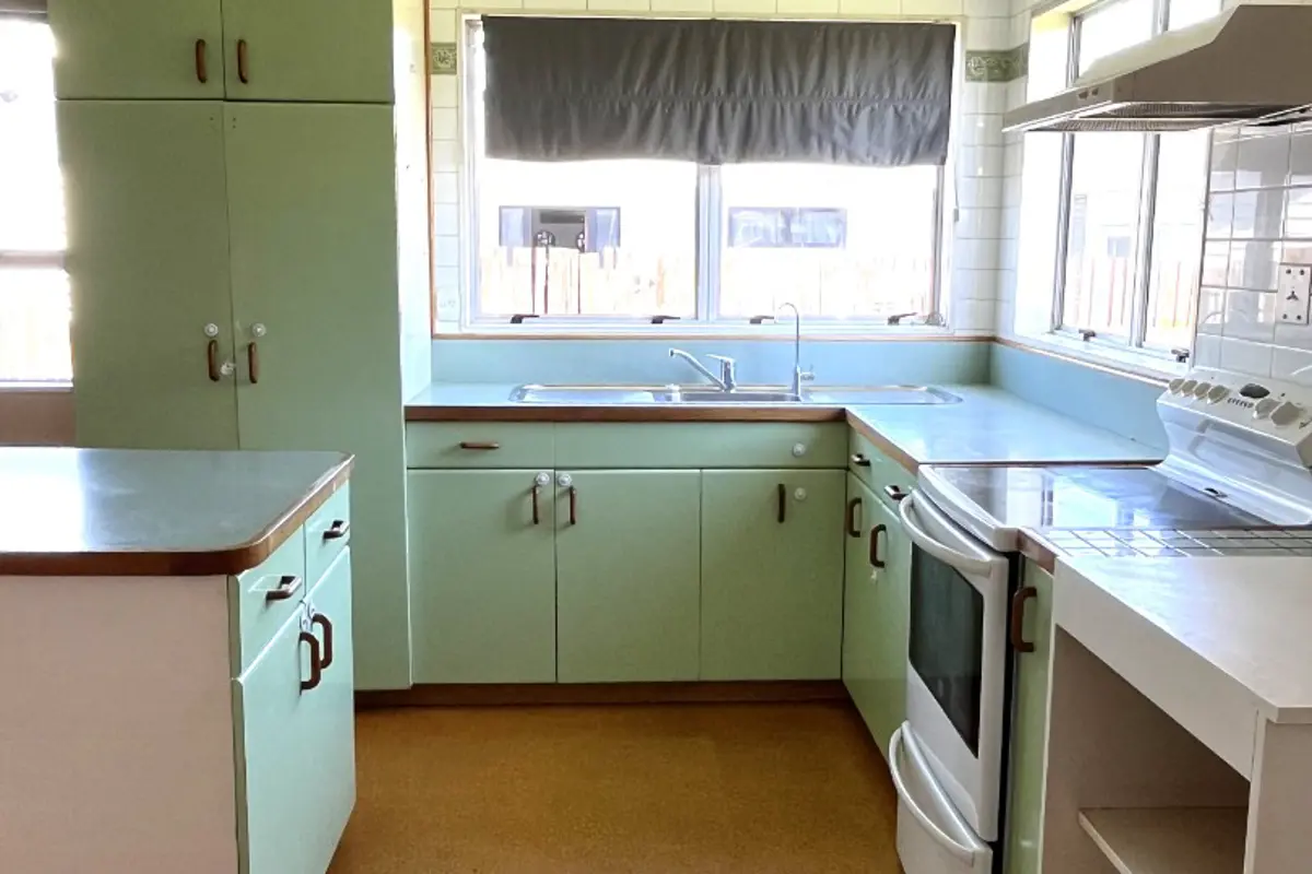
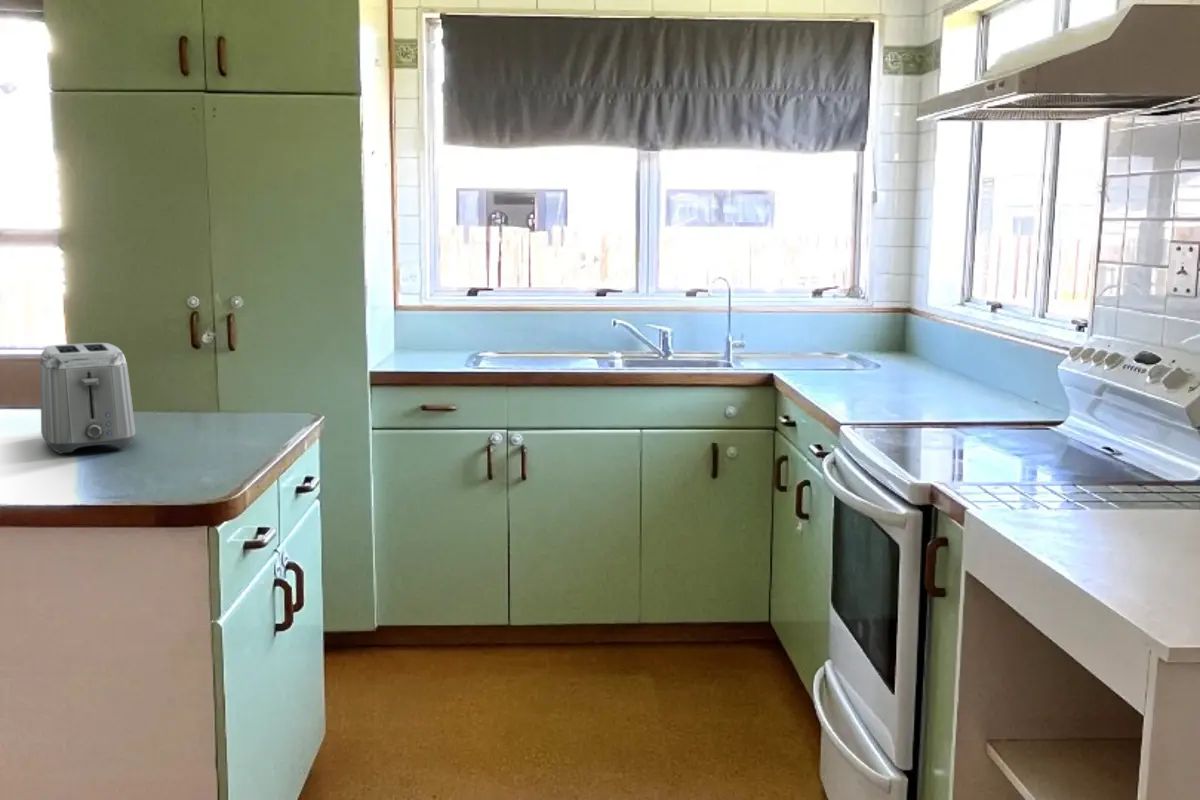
+ toaster [39,342,136,455]
